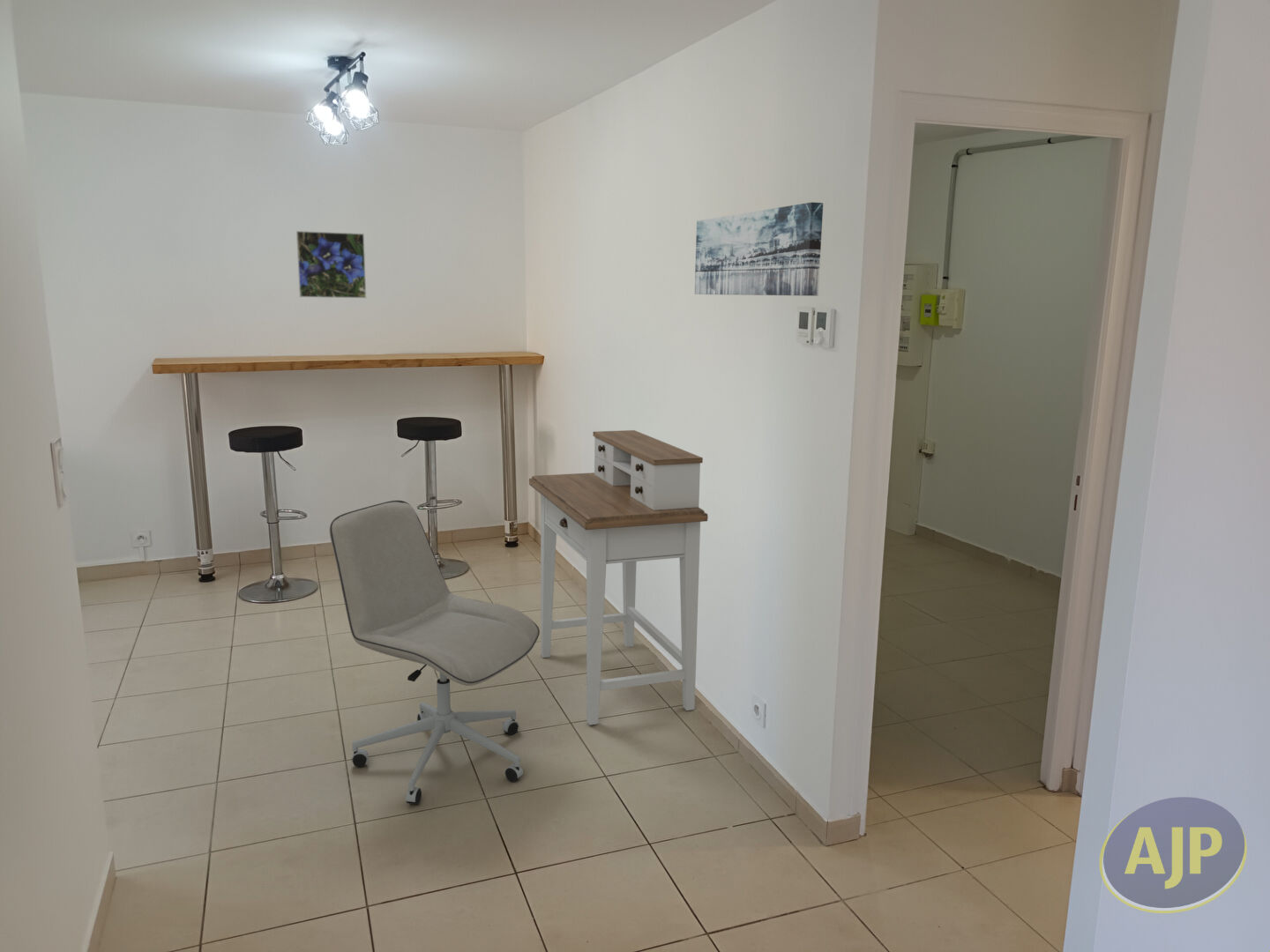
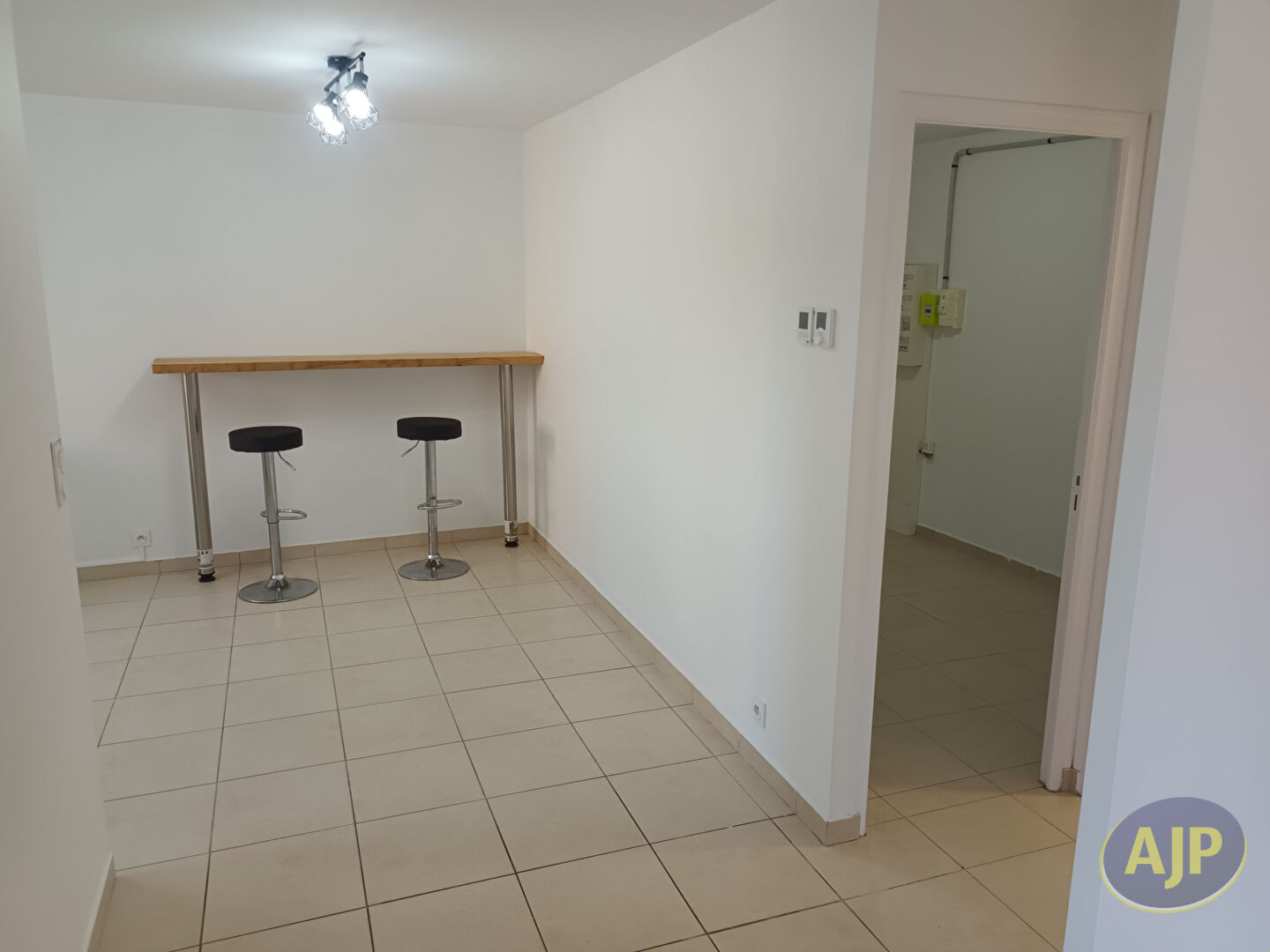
- wall art [694,201,824,297]
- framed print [295,230,367,299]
- desk [528,429,709,726]
- office chair [329,500,541,805]
